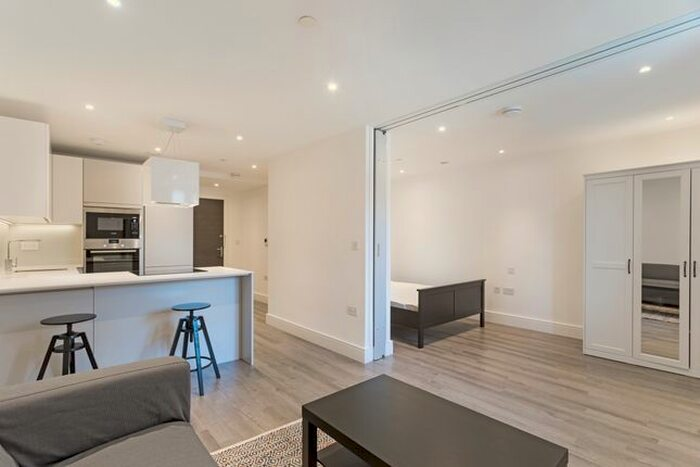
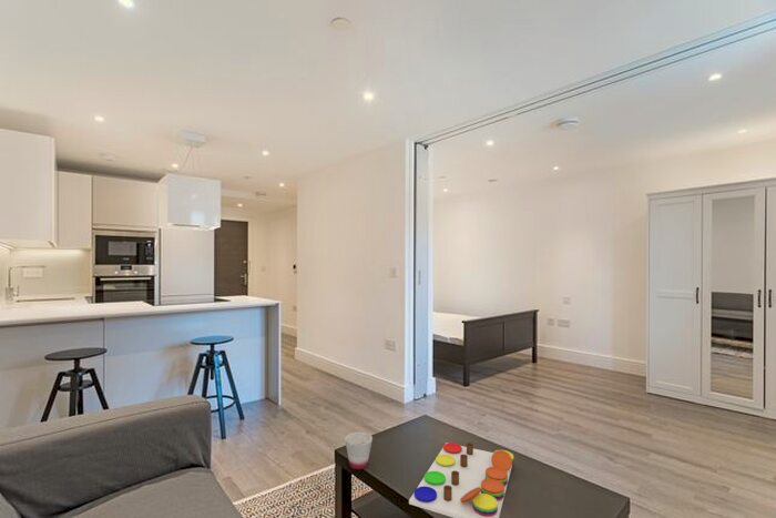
+ cup [344,431,374,470]
+ board game [408,441,514,518]
